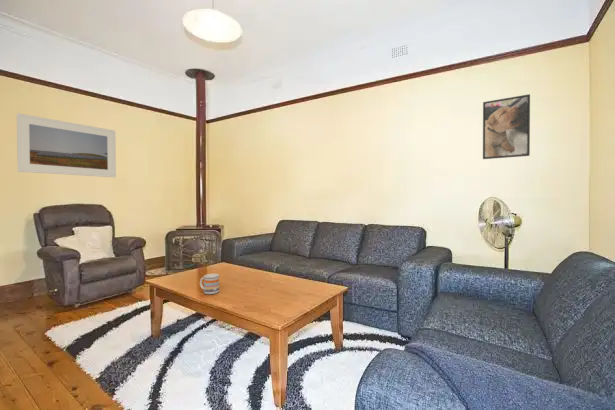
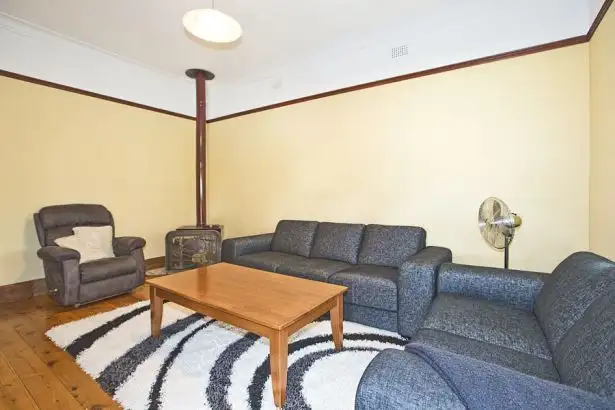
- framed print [482,93,531,160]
- mug [199,273,220,295]
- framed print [16,112,117,178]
